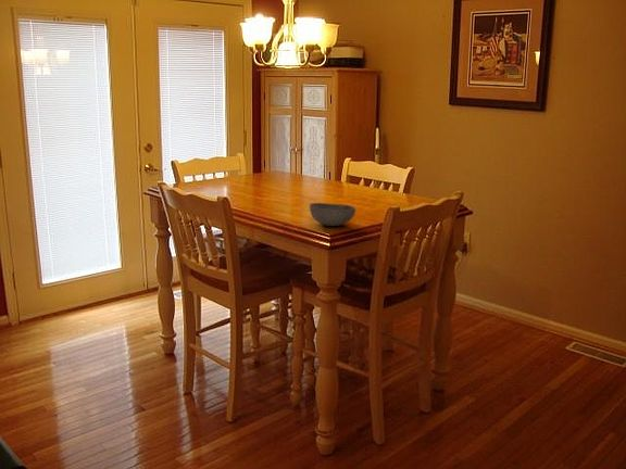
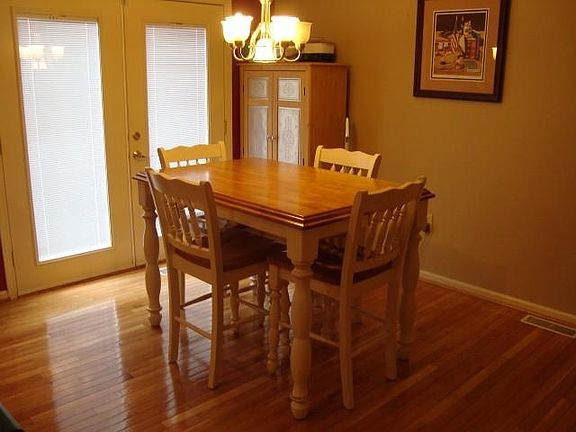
- bowl [309,202,356,227]
